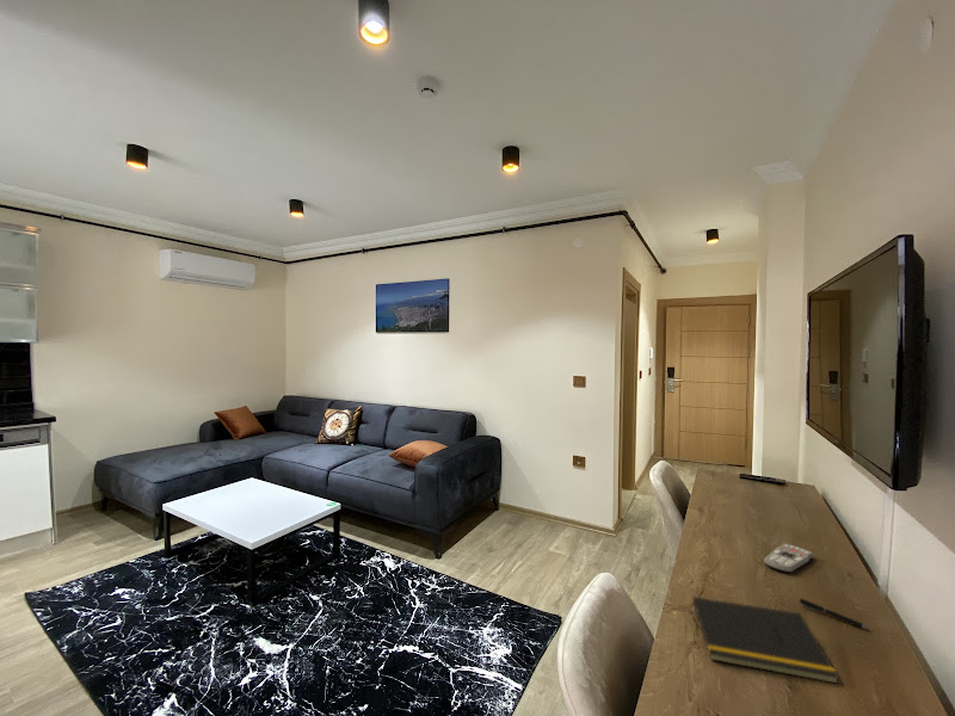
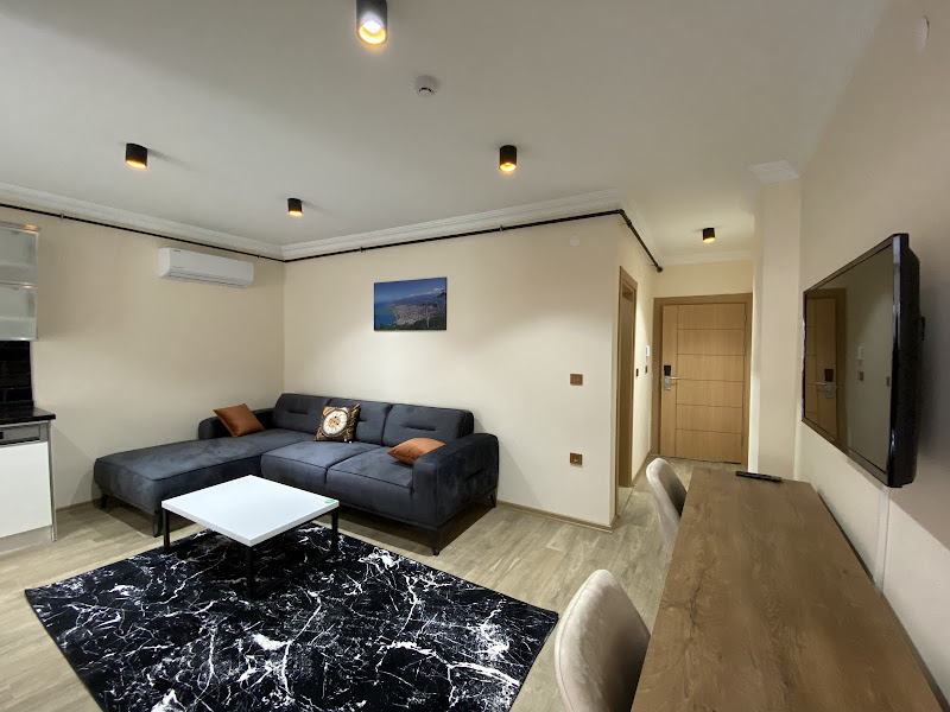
- pen [796,598,873,631]
- notepad [689,595,840,685]
- remote control [763,542,814,574]
